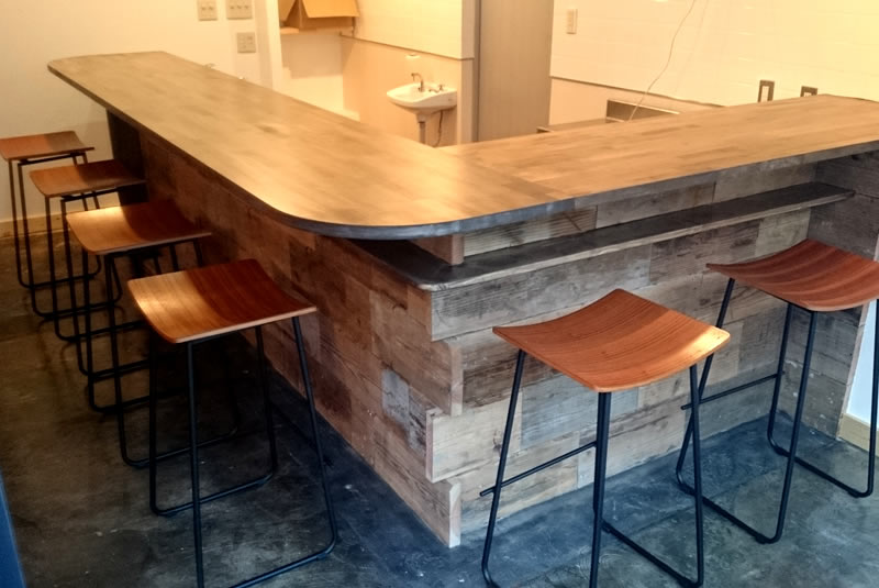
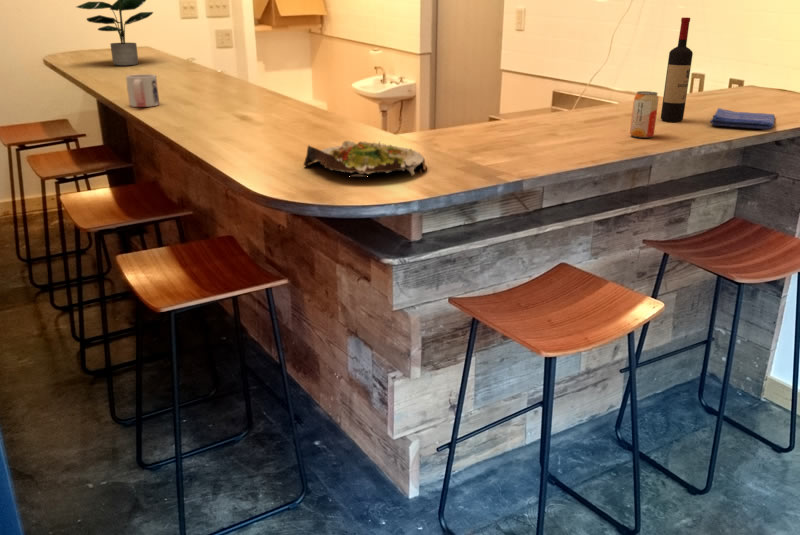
+ potted plant [76,0,154,67]
+ beverage can [629,90,659,139]
+ dish towel [709,107,776,130]
+ salad plate [303,140,428,177]
+ wine bottle [660,17,694,122]
+ mug [125,73,160,108]
